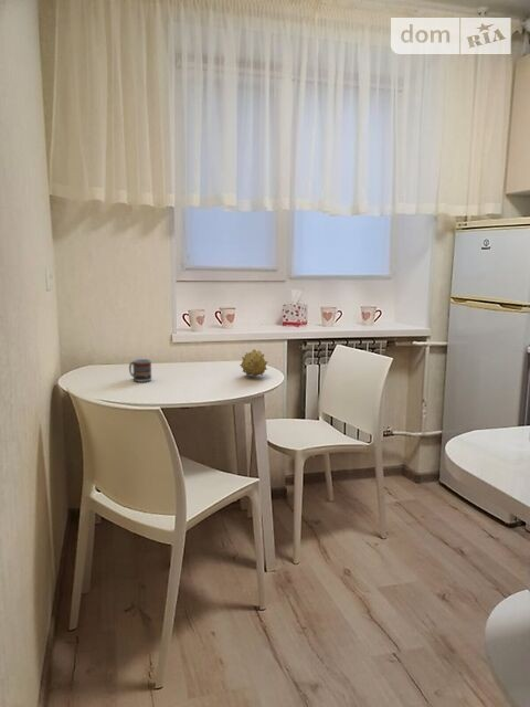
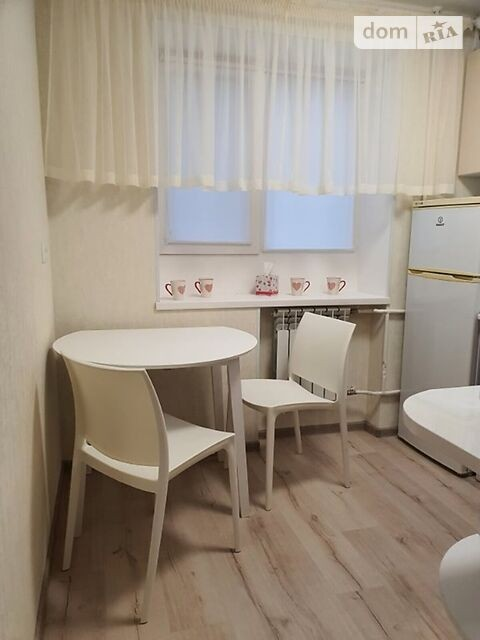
- fruit [239,349,268,378]
- cup [128,358,152,383]
